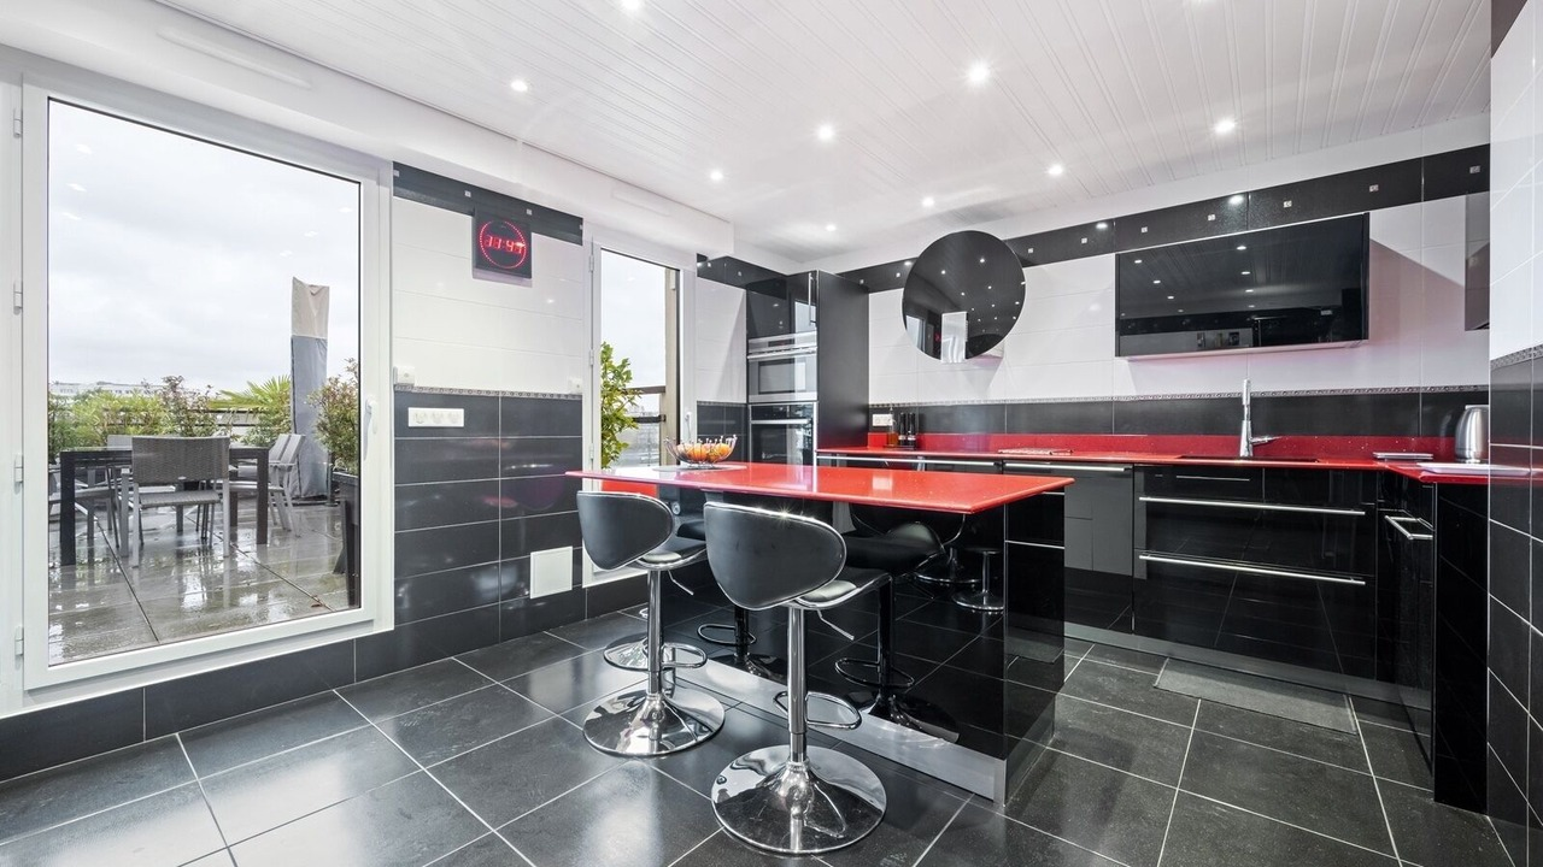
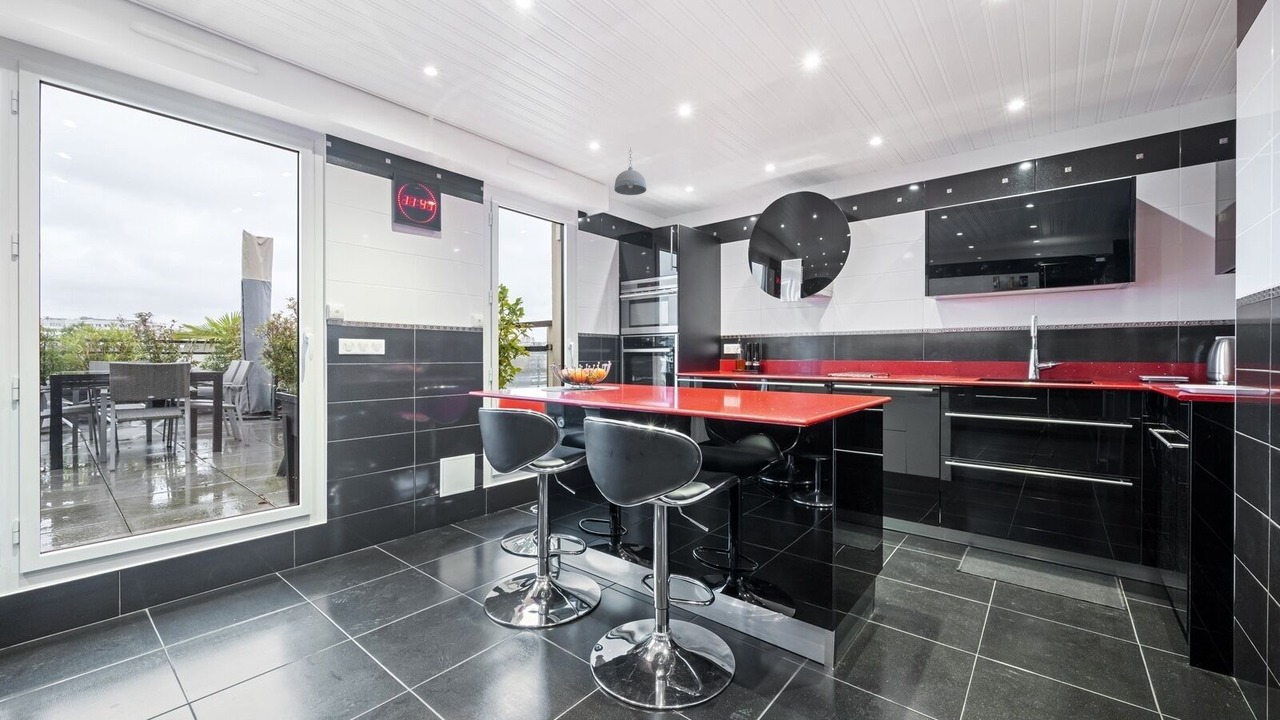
+ pendant light [613,147,647,196]
